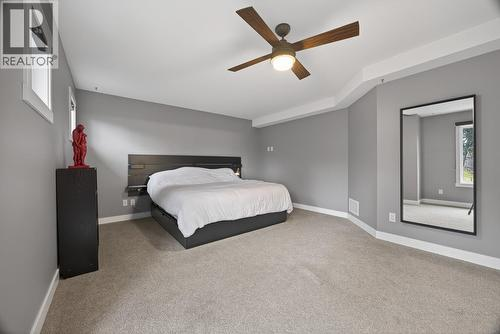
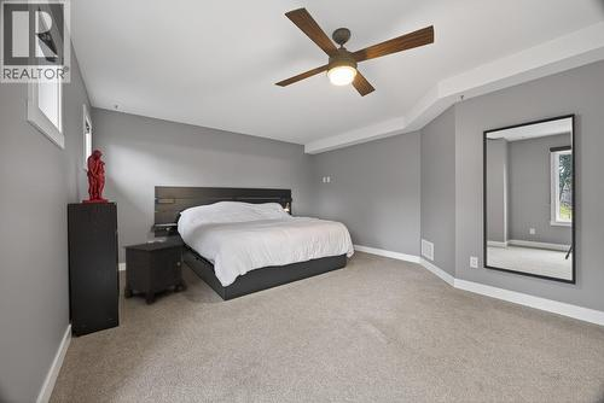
+ nightstand [122,240,188,305]
